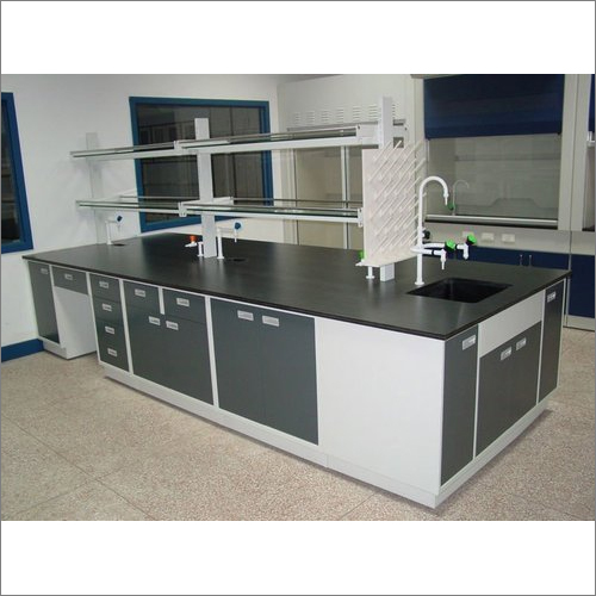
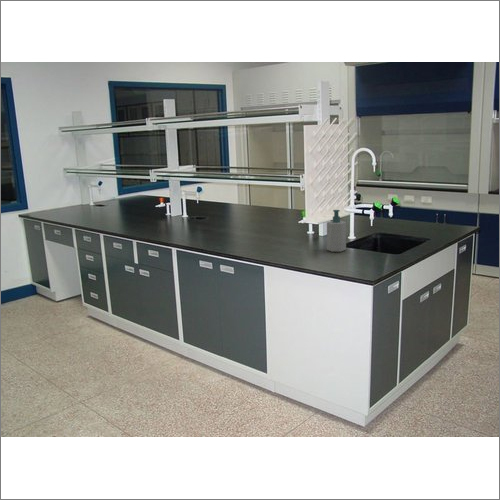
+ soap bottle [326,209,347,253]
